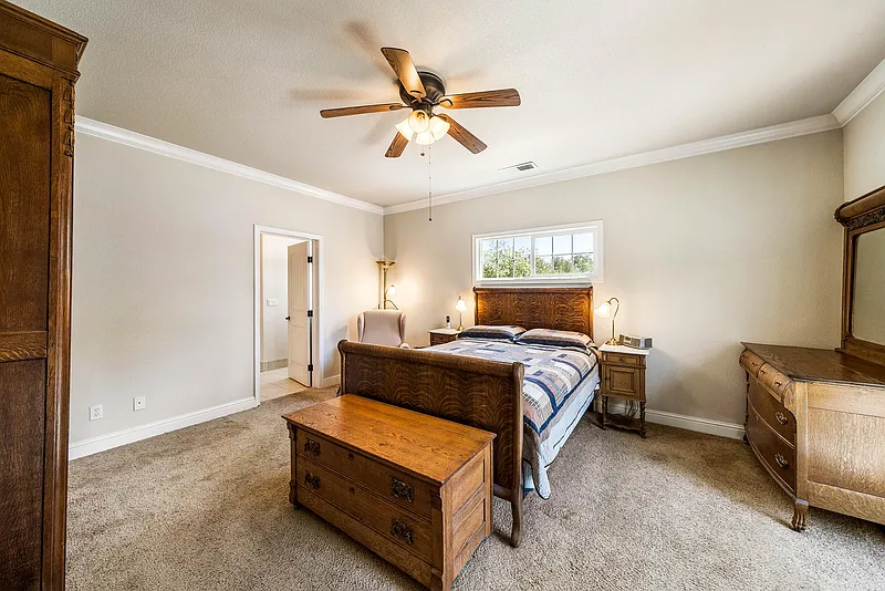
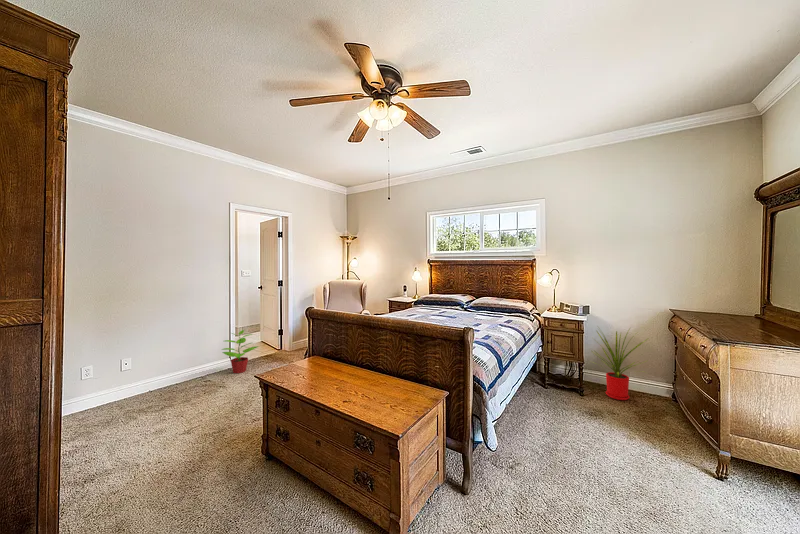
+ house plant [588,326,650,401]
+ potted plant [220,329,260,374]
